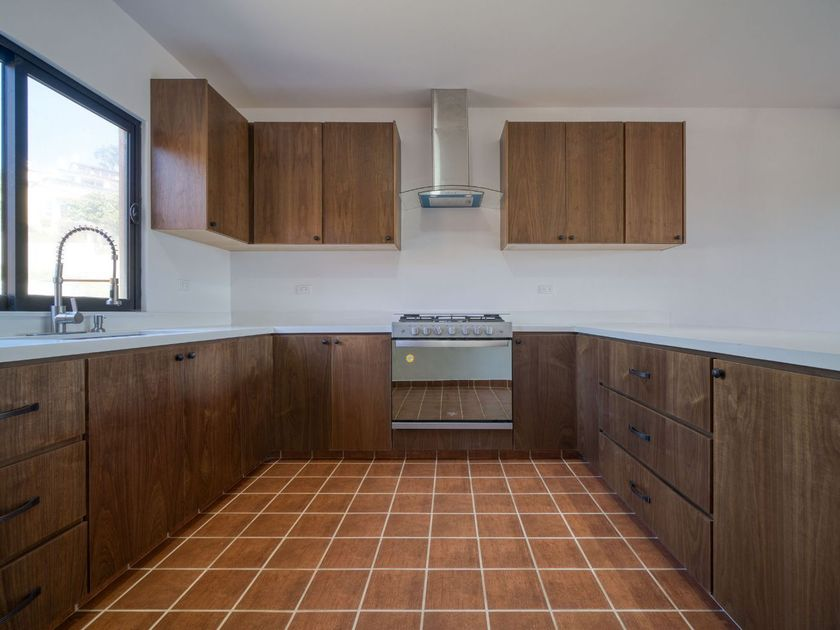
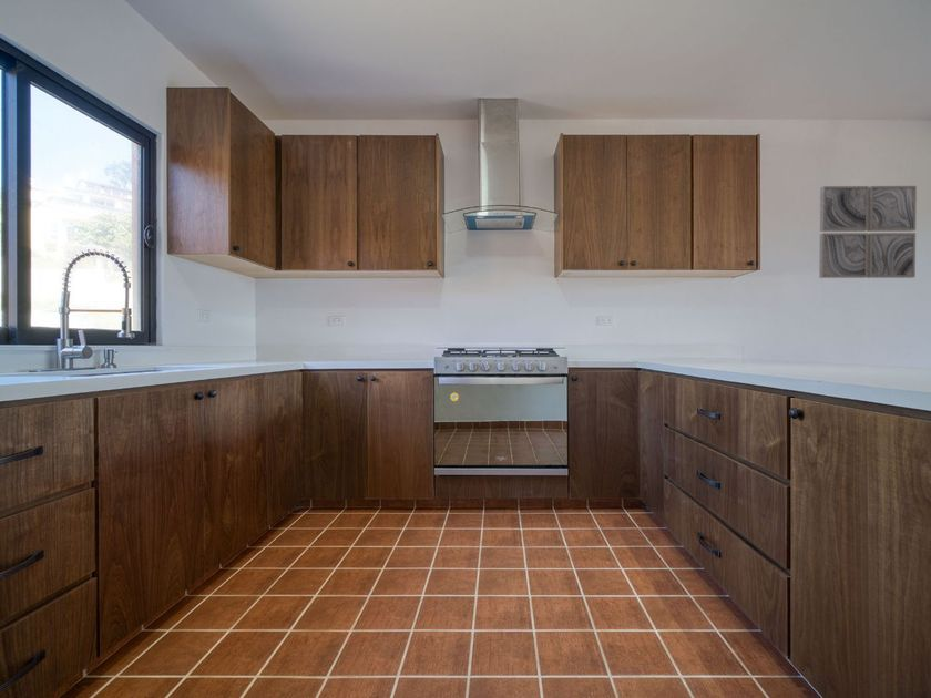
+ wall art [818,185,918,279]
